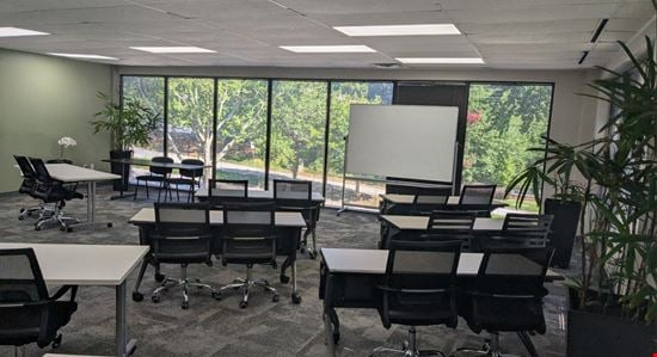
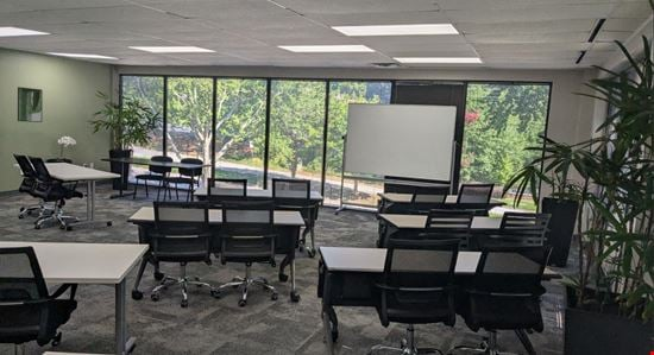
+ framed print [17,85,44,123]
